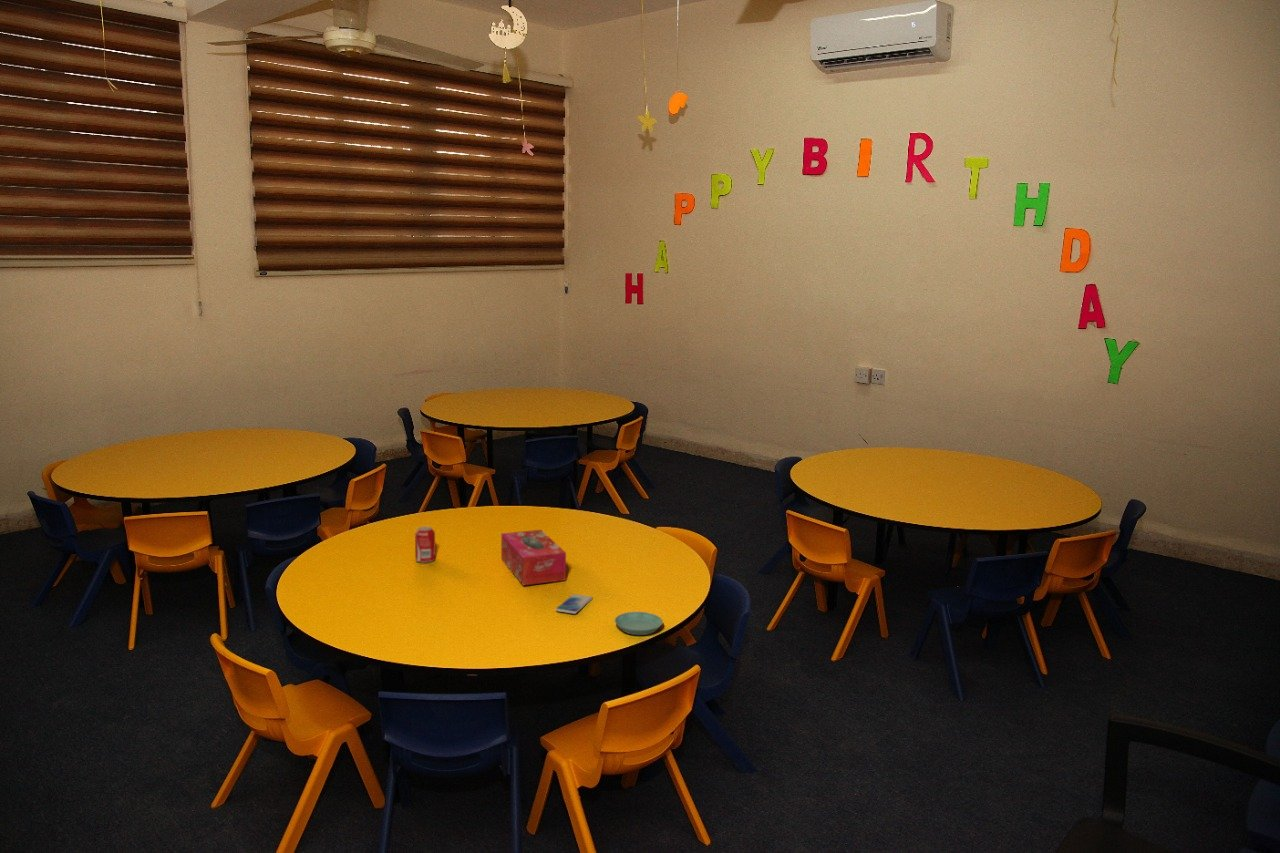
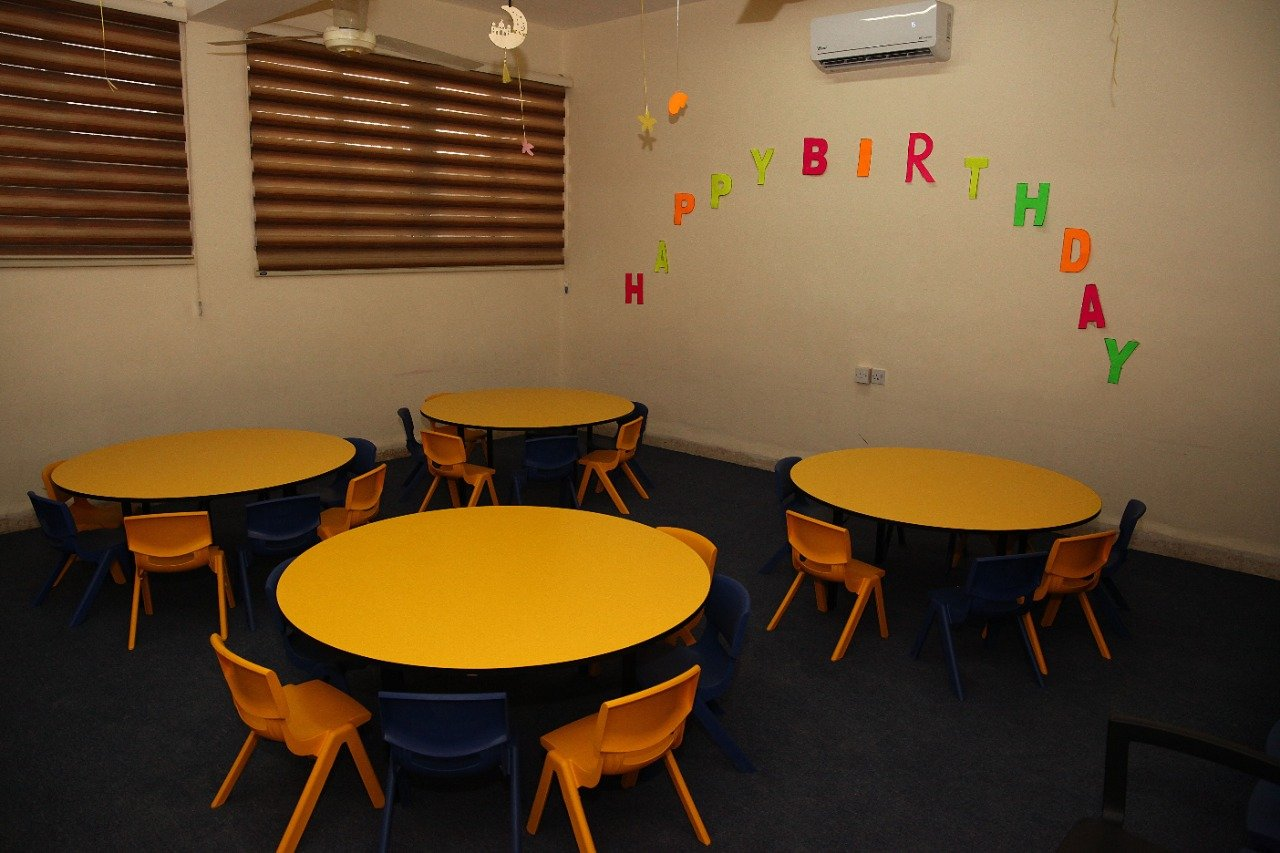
- tissue box [500,529,567,586]
- saucer [614,611,664,636]
- beverage can [414,526,436,564]
- smartphone [555,593,594,615]
